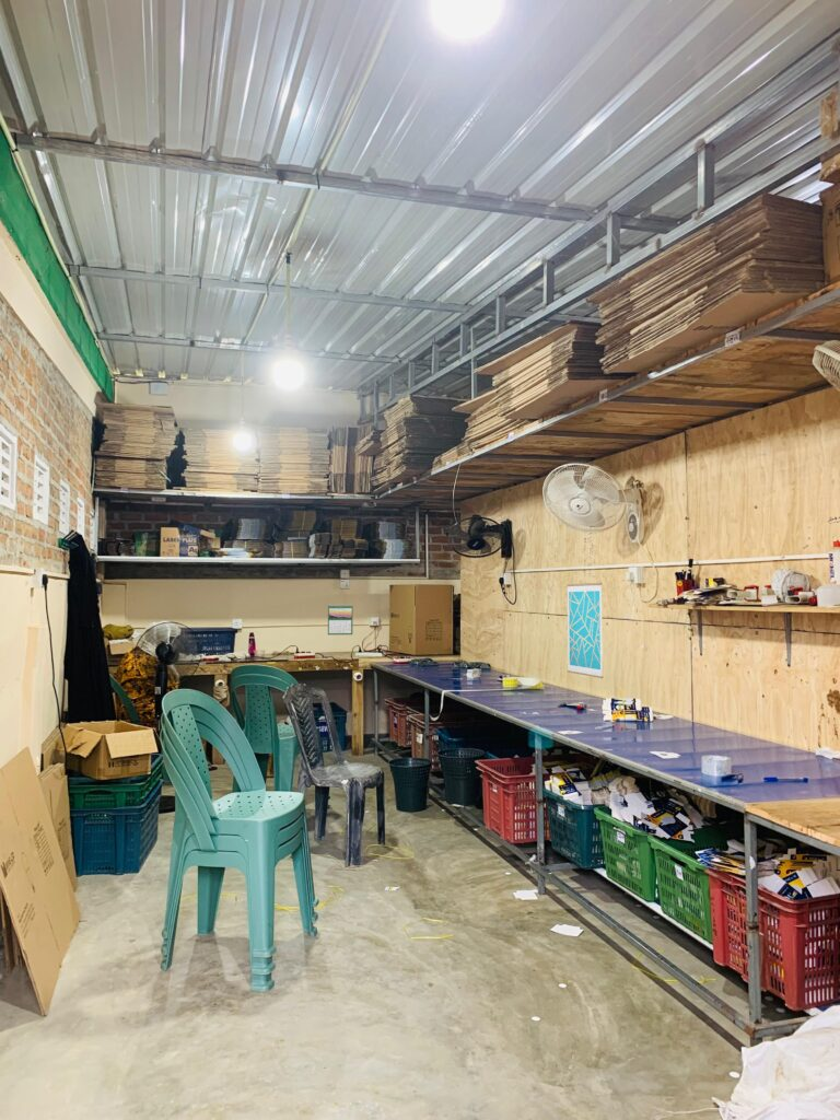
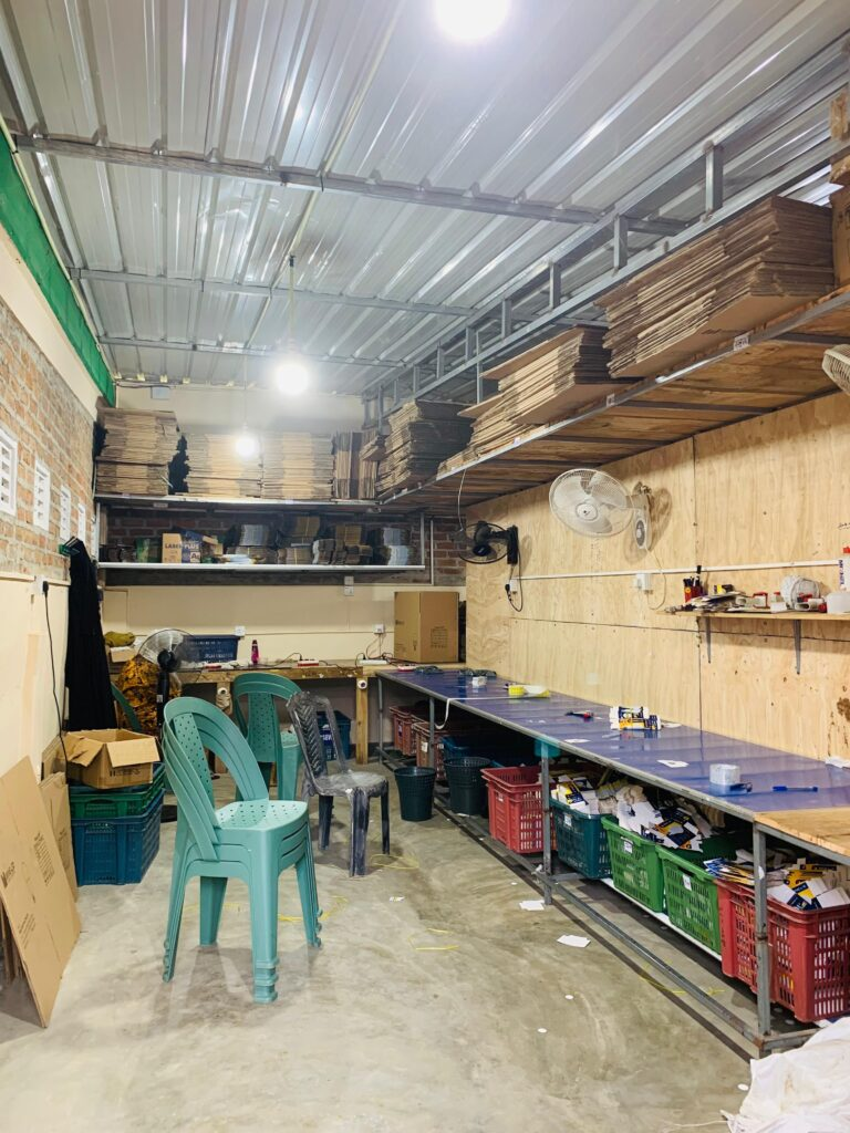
- wall art [565,582,604,679]
- calendar [327,604,354,635]
